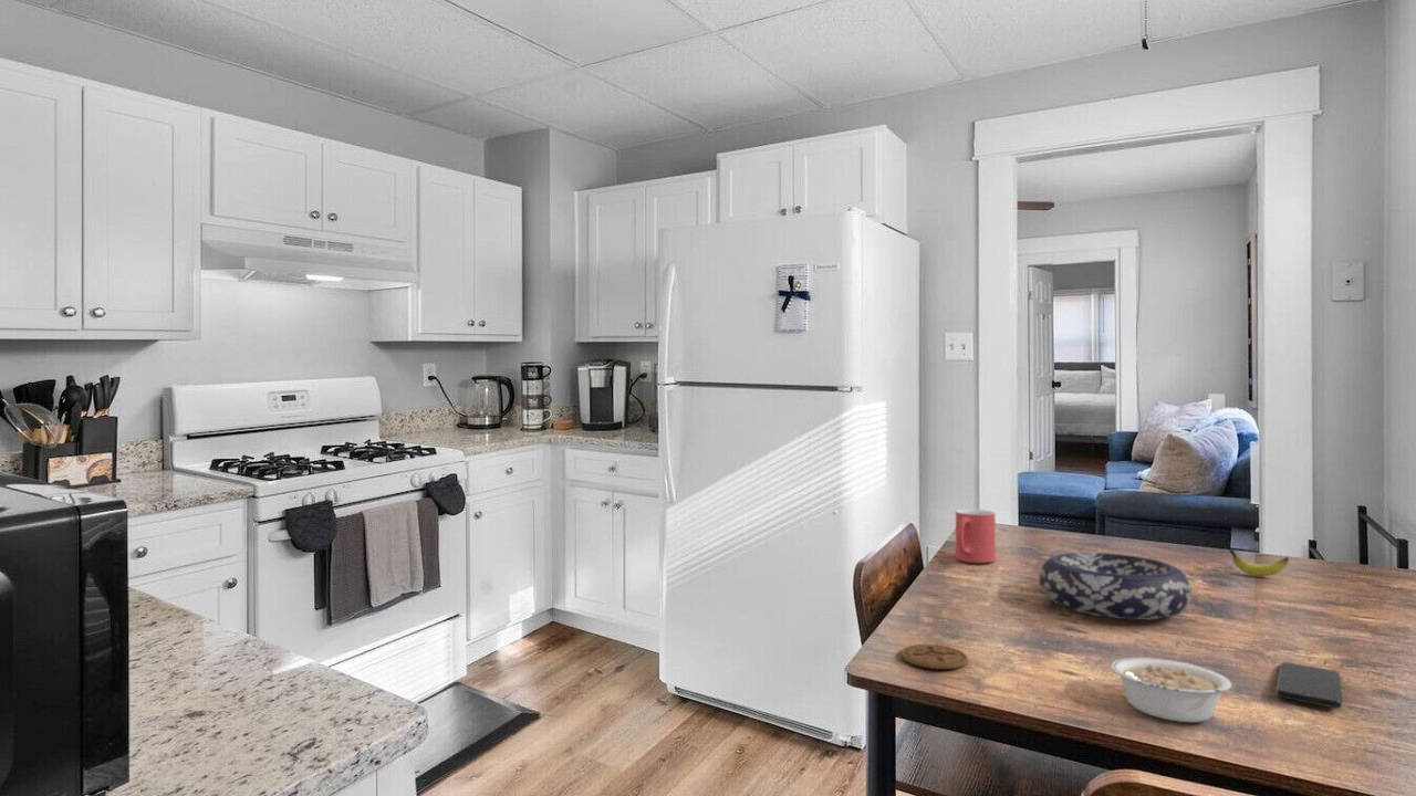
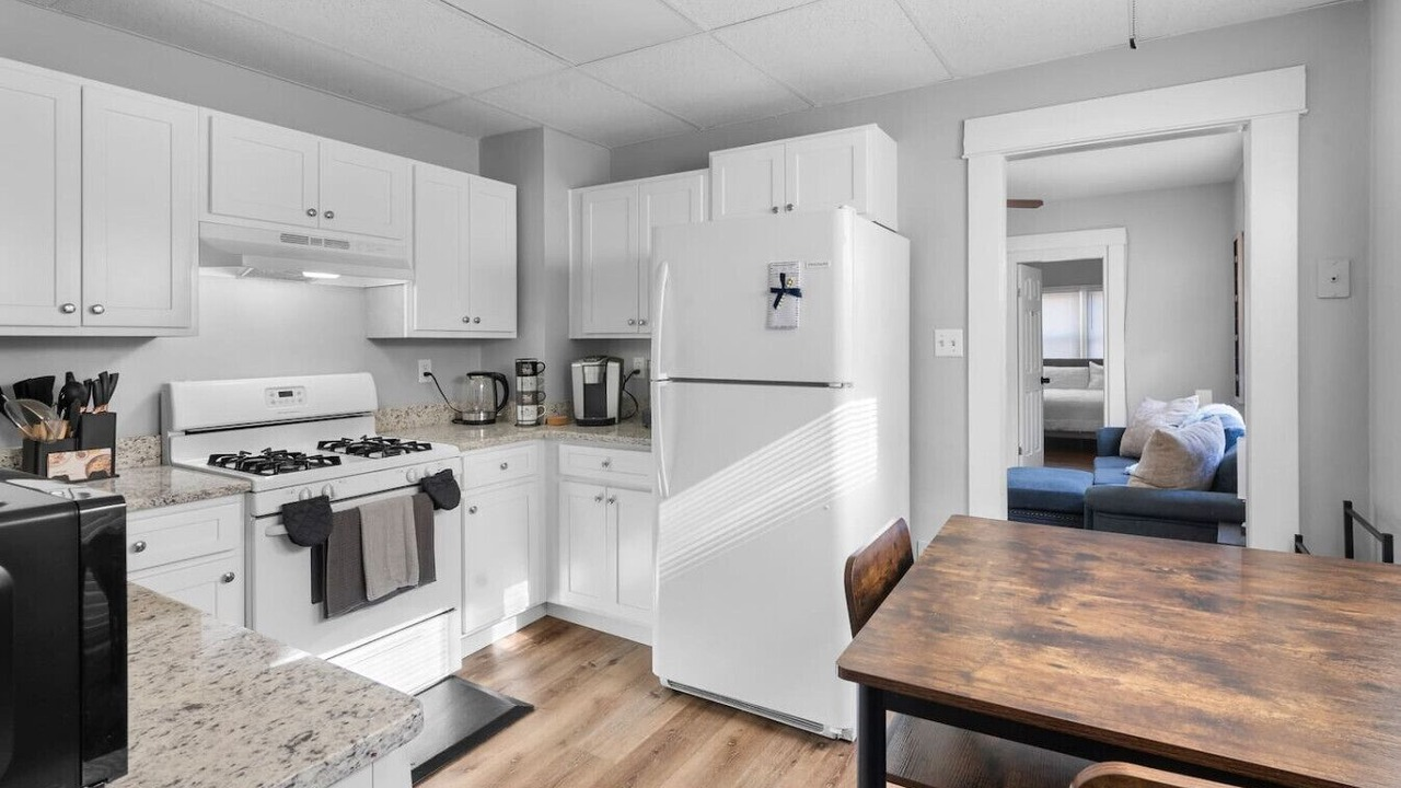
- mug [955,509,997,564]
- coaster [900,643,969,670]
- banana [1228,548,1290,577]
- legume [1110,657,1243,723]
- smartphone [1276,661,1343,709]
- decorative bowl [1038,552,1193,620]
